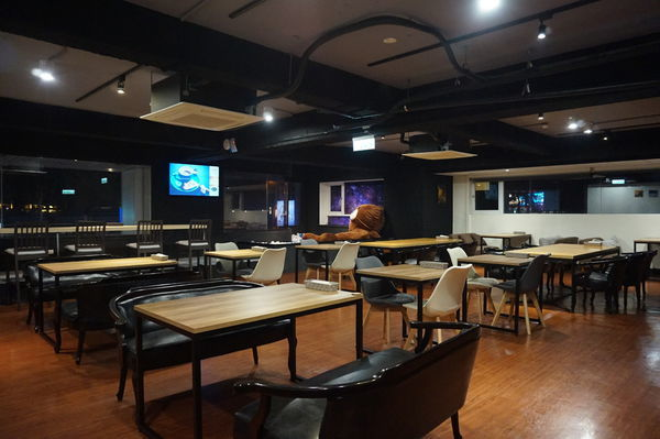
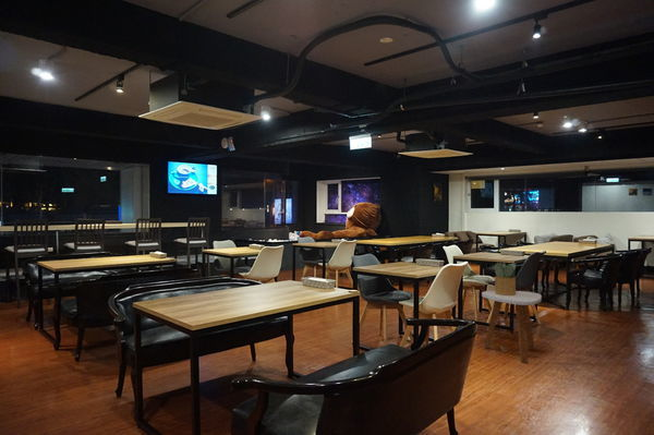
+ side table [481,290,543,364]
+ potted plant [491,262,518,295]
